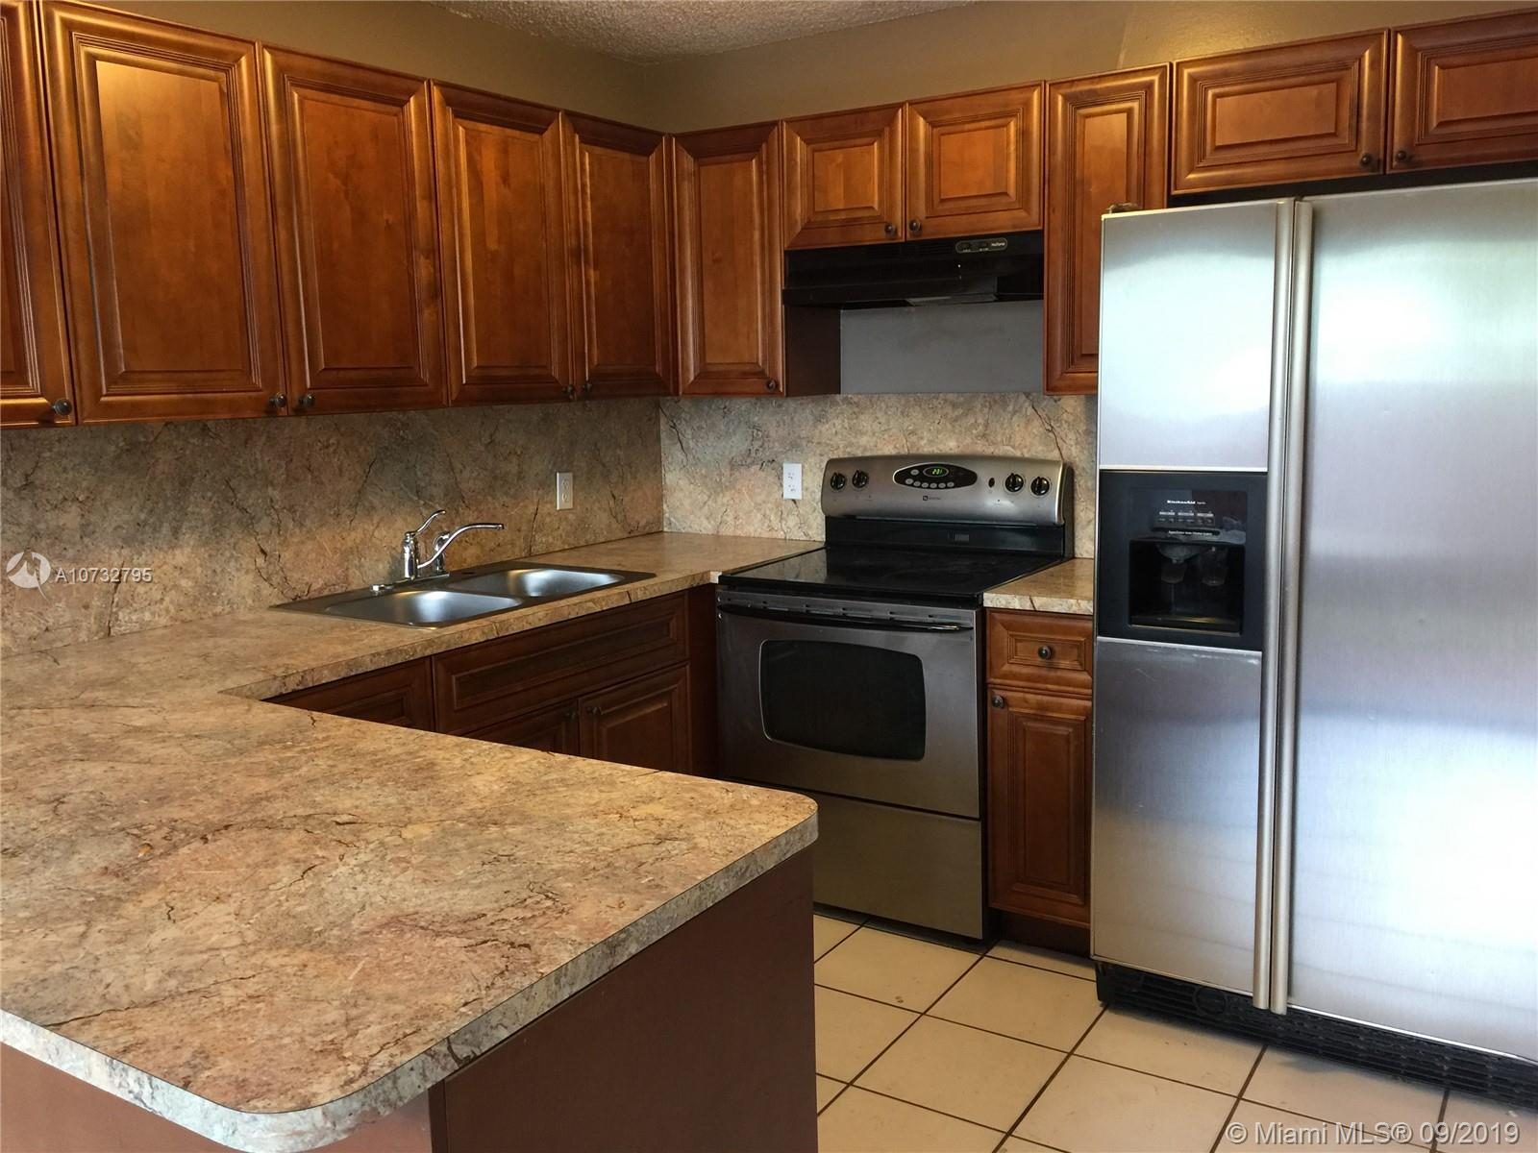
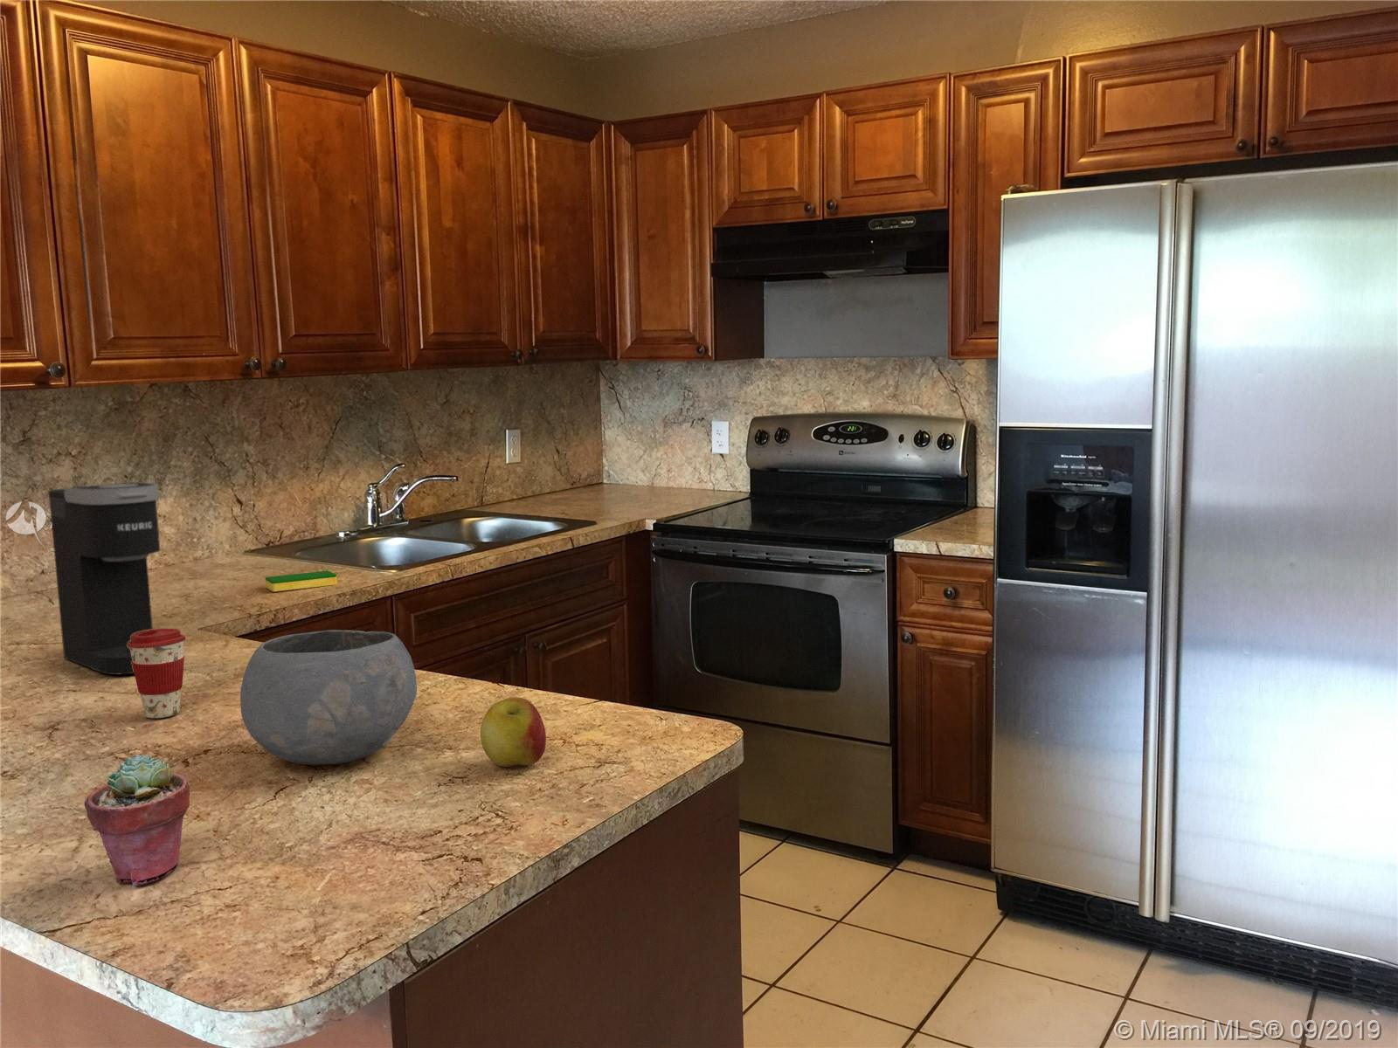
+ dish sponge [265,570,338,593]
+ coffee cup [128,627,187,719]
+ bowl [239,629,417,766]
+ potted succulent [84,754,192,886]
+ apple [480,697,547,767]
+ coffee maker [48,481,161,675]
